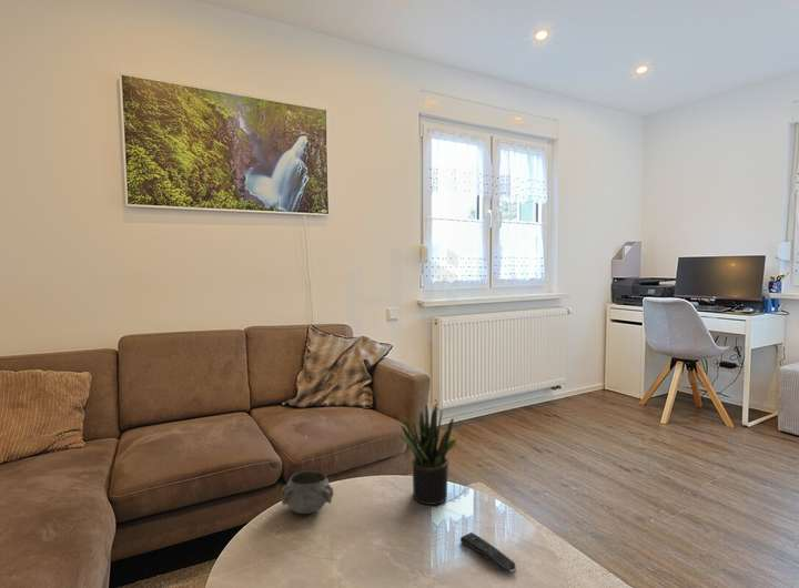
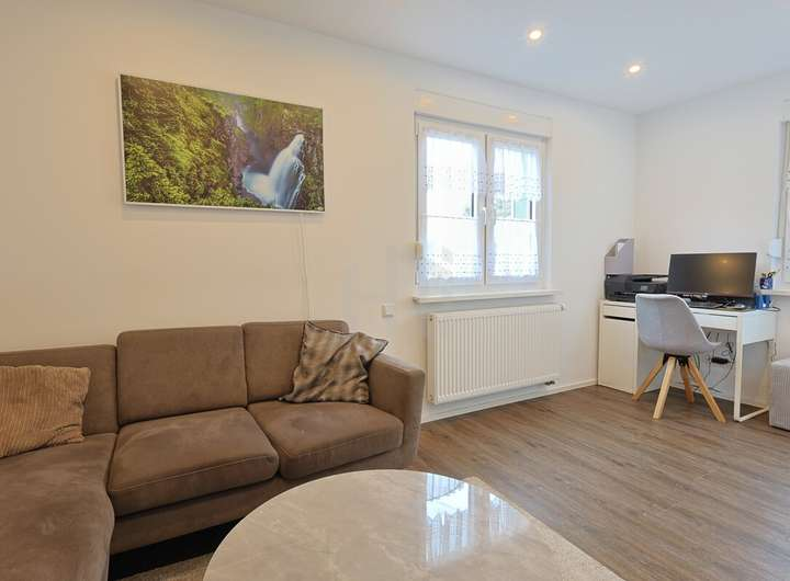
- remote control [459,531,517,575]
- potted plant [396,403,457,506]
- decorative bowl [280,469,335,515]
